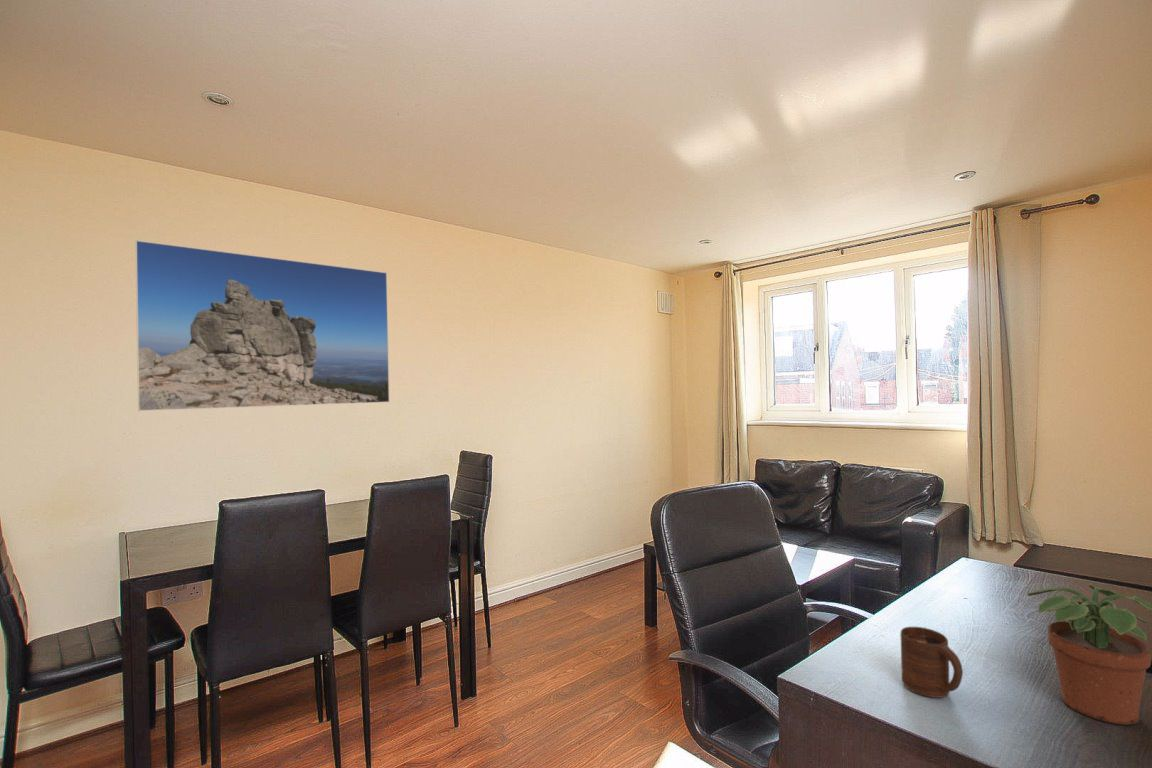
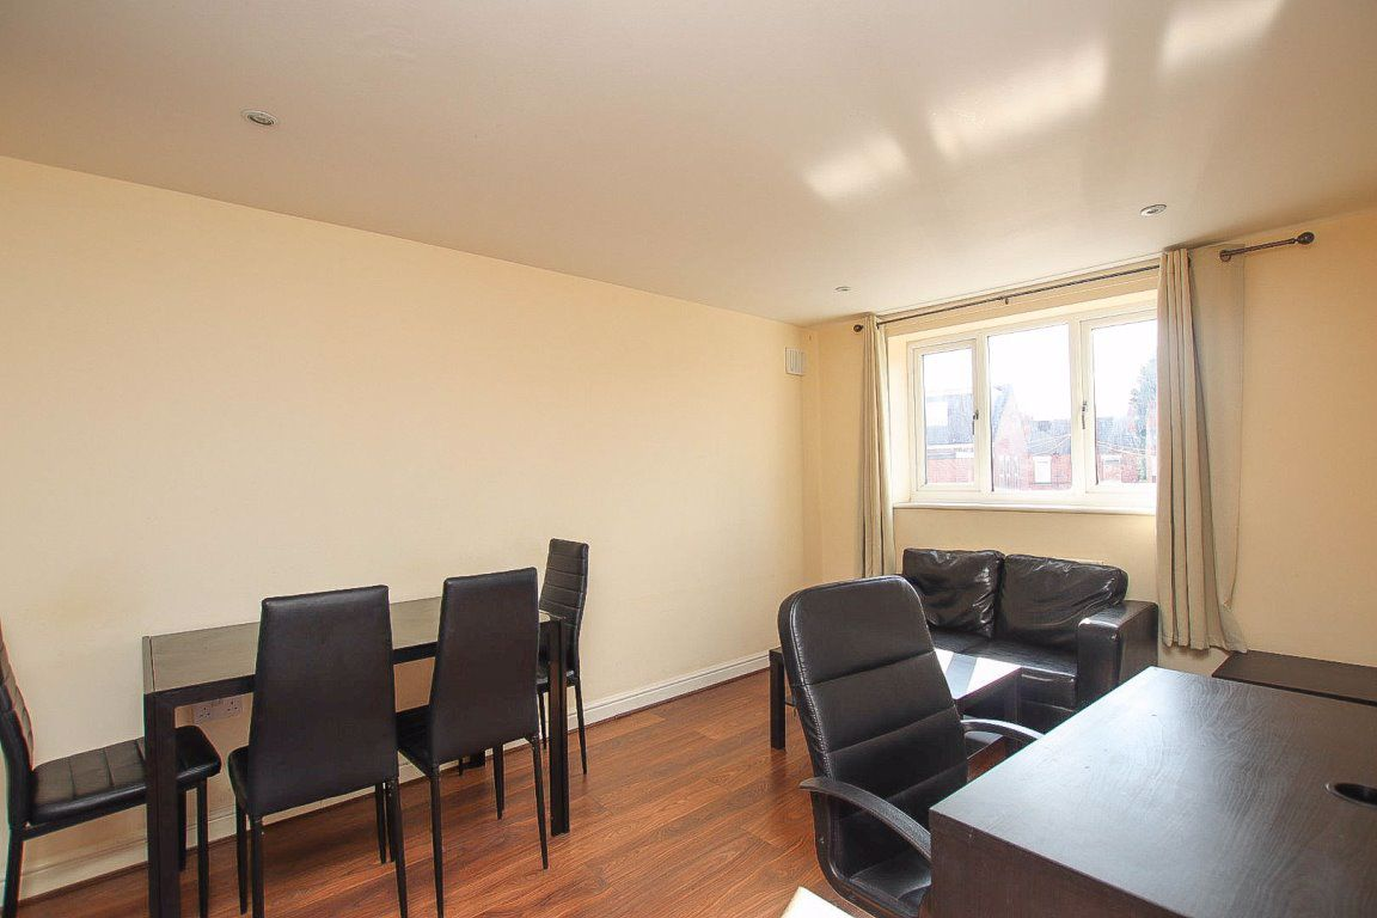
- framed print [134,239,391,412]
- cup [899,626,964,699]
- potted plant [1027,584,1152,726]
